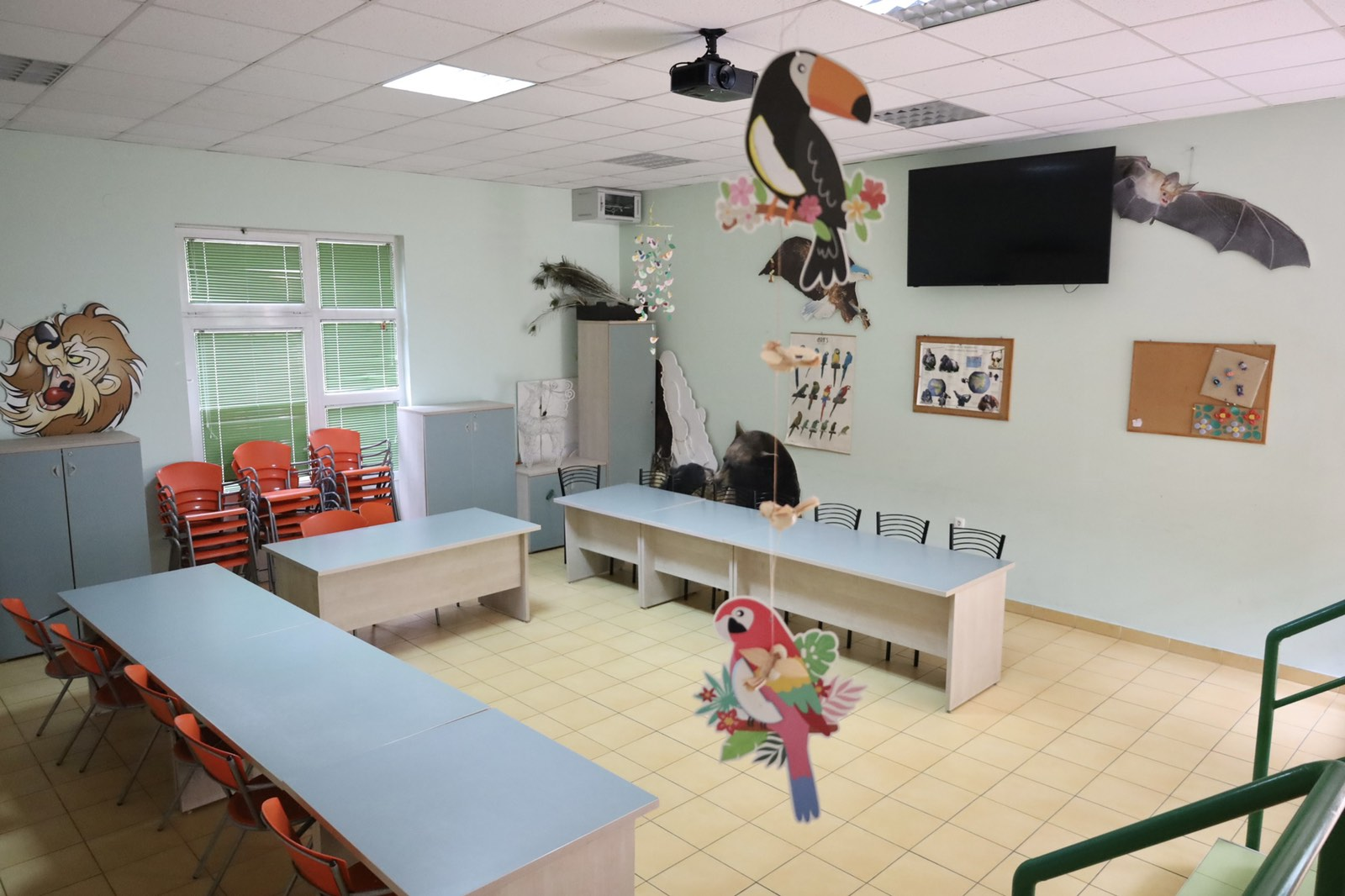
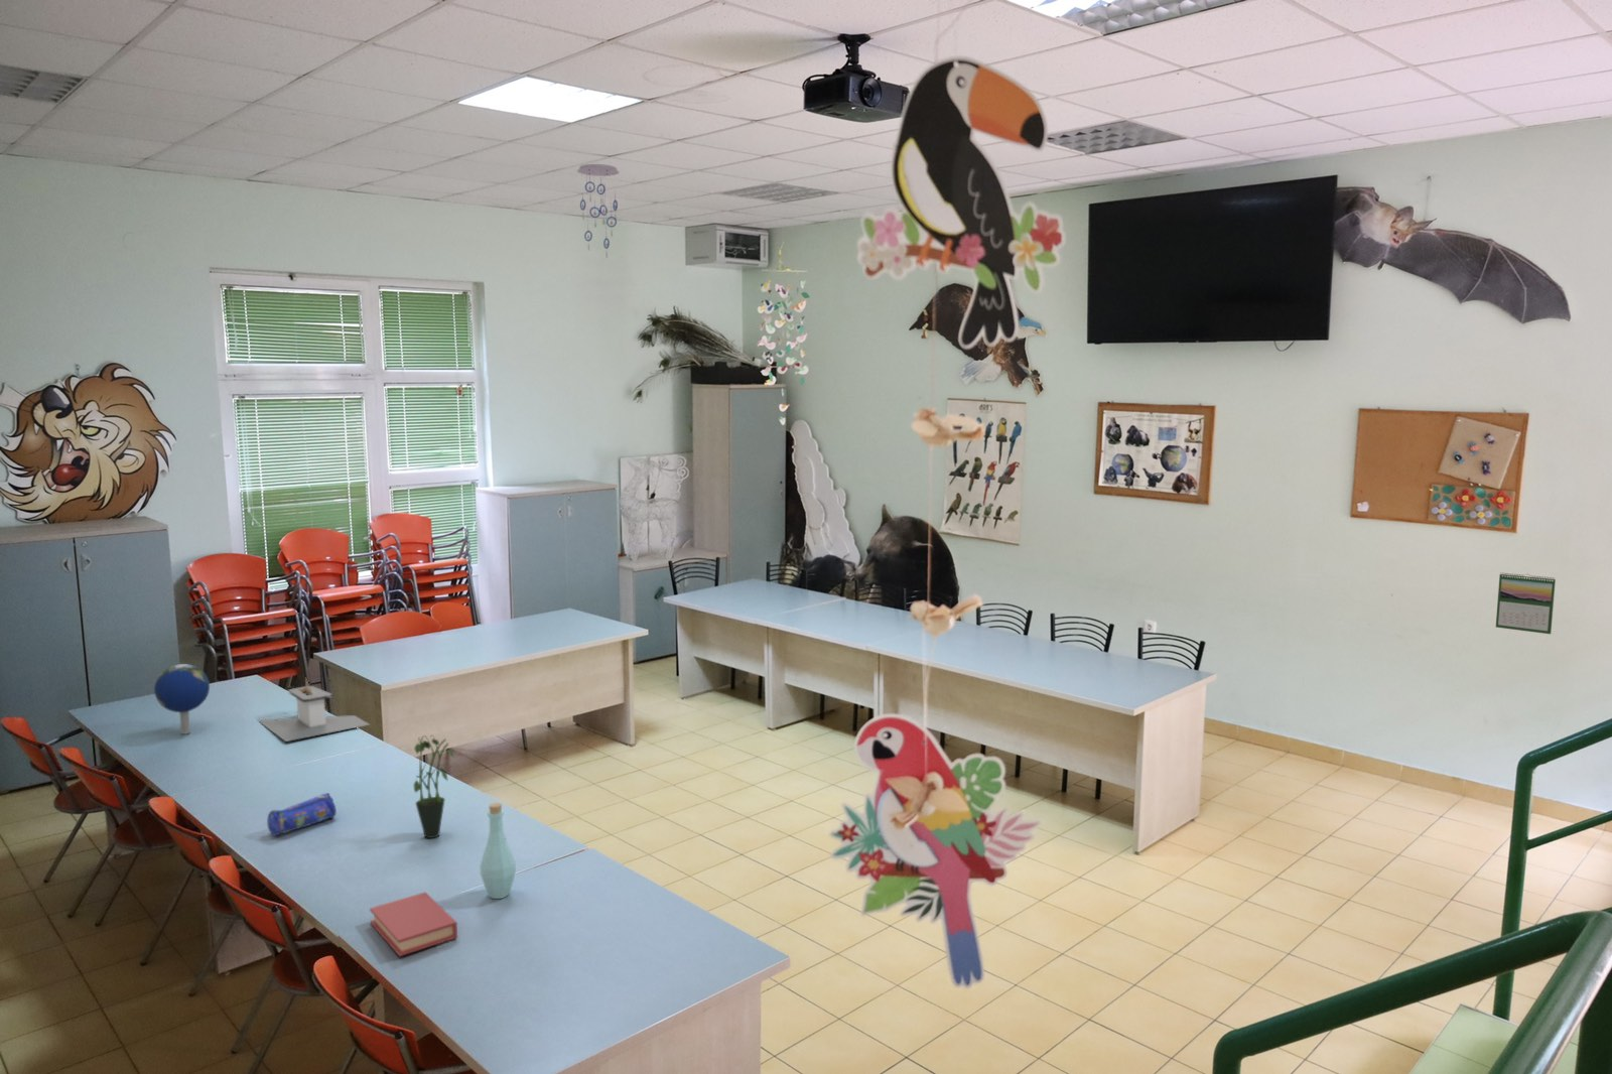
+ bottle [479,802,517,900]
+ book [369,891,458,957]
+ ceiling mobile [576,163,620,259]
+ calendar [1495,572,1557,635]
+ architectural model [256,677,370,742]
+ globe [153,663,211,736]
+ pencil case [266,792,338,837]
+ potted plant [413,734,454,839]
